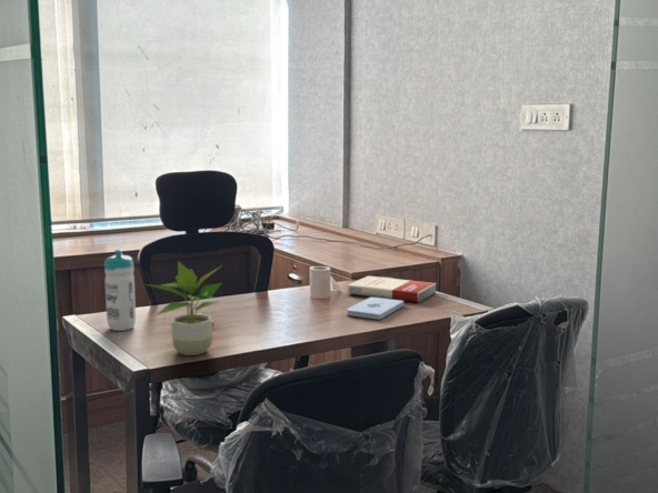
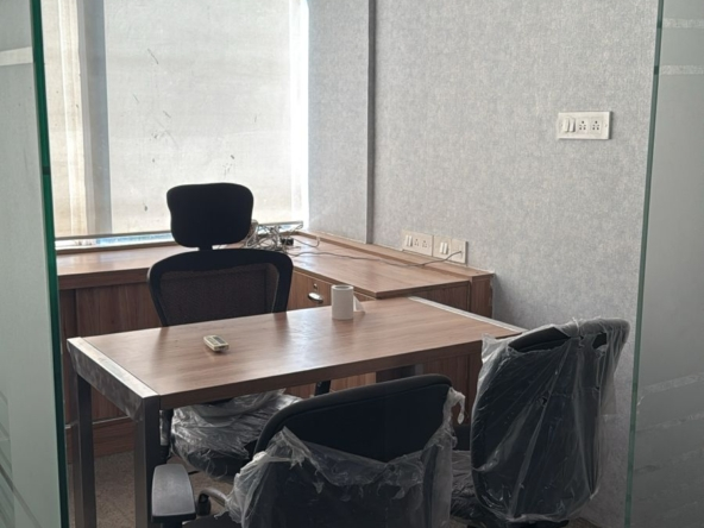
- book [346,275,437,303]
- potted plant [144,260,223,356]
- notepad [346,296,405,321]
- water bottle [103,248,137,332]
